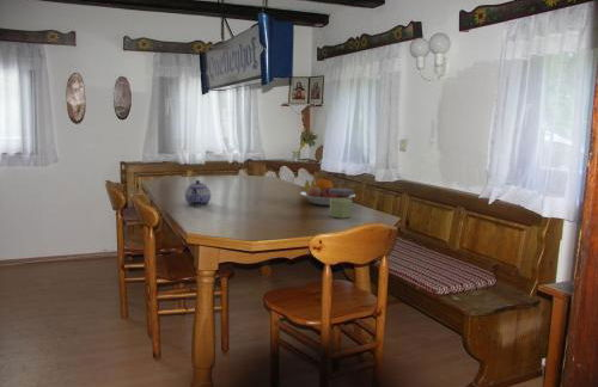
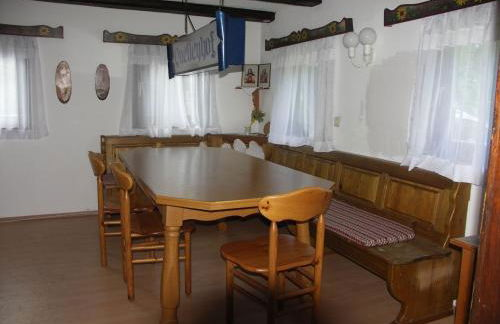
- teapot [184,179,212,208]
- fruit bowl [299,178,356,207]
- jar [329,188,355,220]
